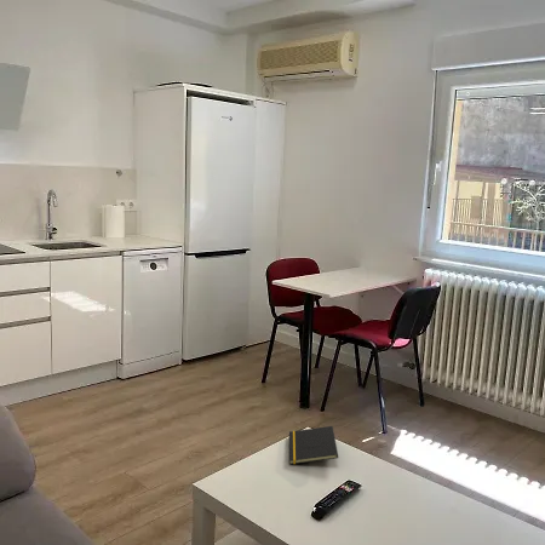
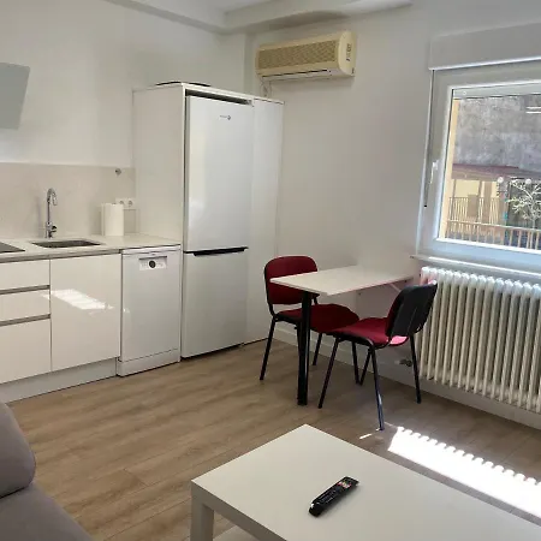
- notepad [288,425,339,465]
